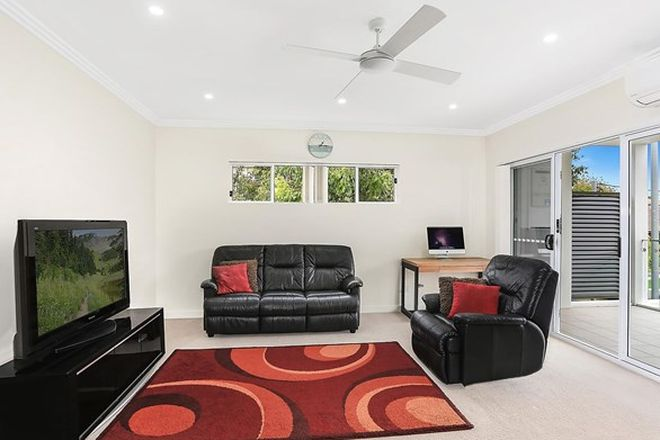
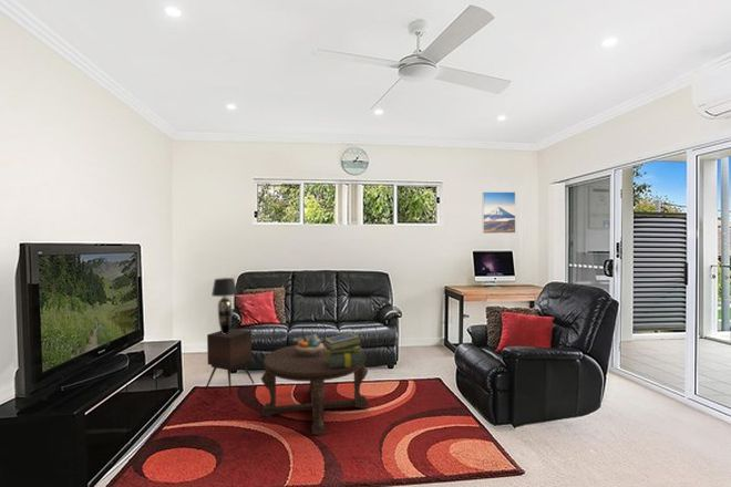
+ decorative bowl [295,333,326,358]
+ table lamp [210,277,238,334]
+ coffee table [260,342,370,436]
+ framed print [482,190,517,235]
+ side table [204,328,255,396]
+ stack of books [321,332,367,369]
